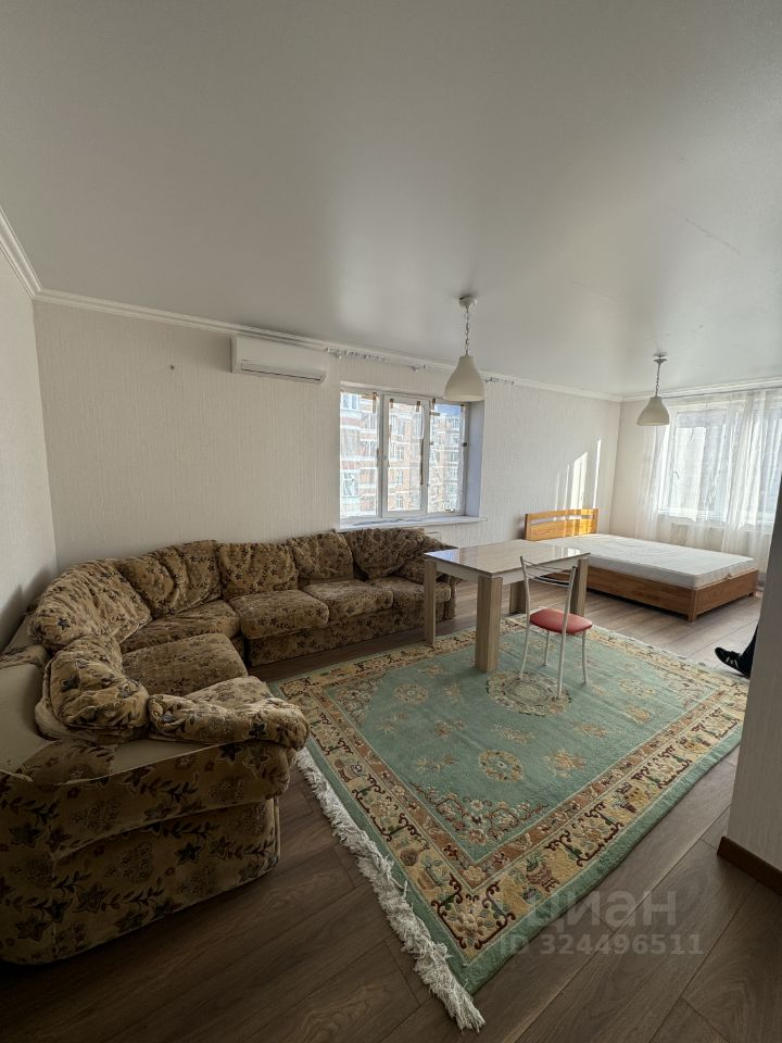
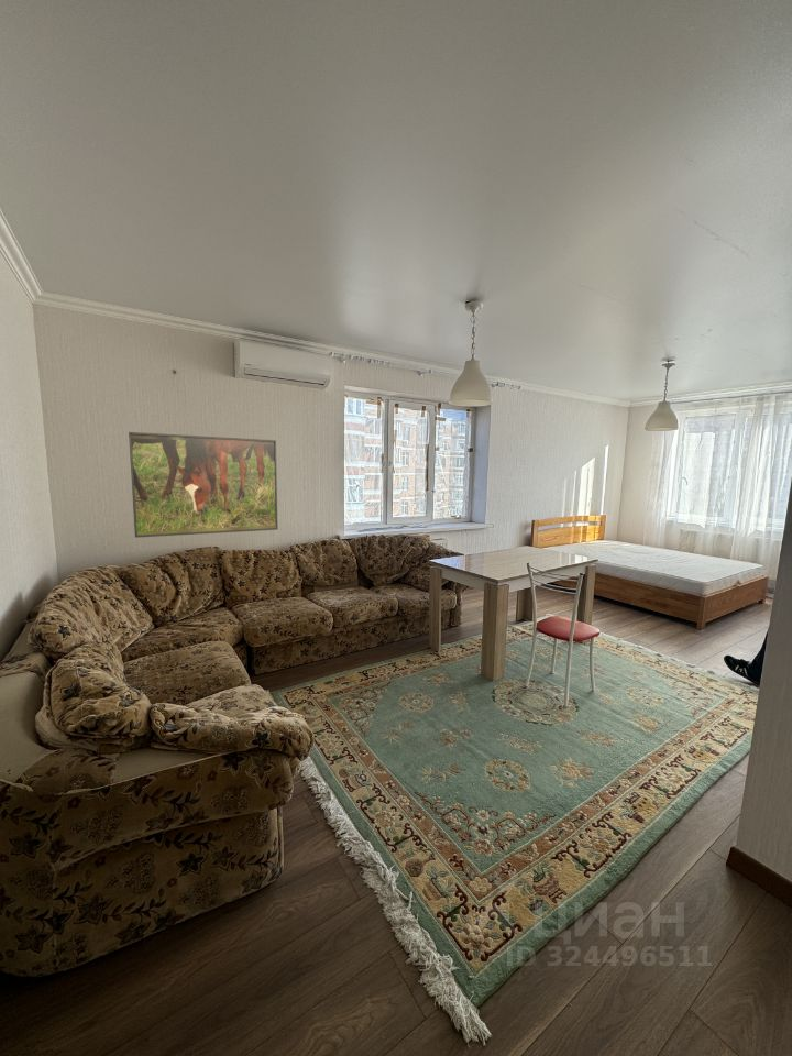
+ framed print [128,431,279,539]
